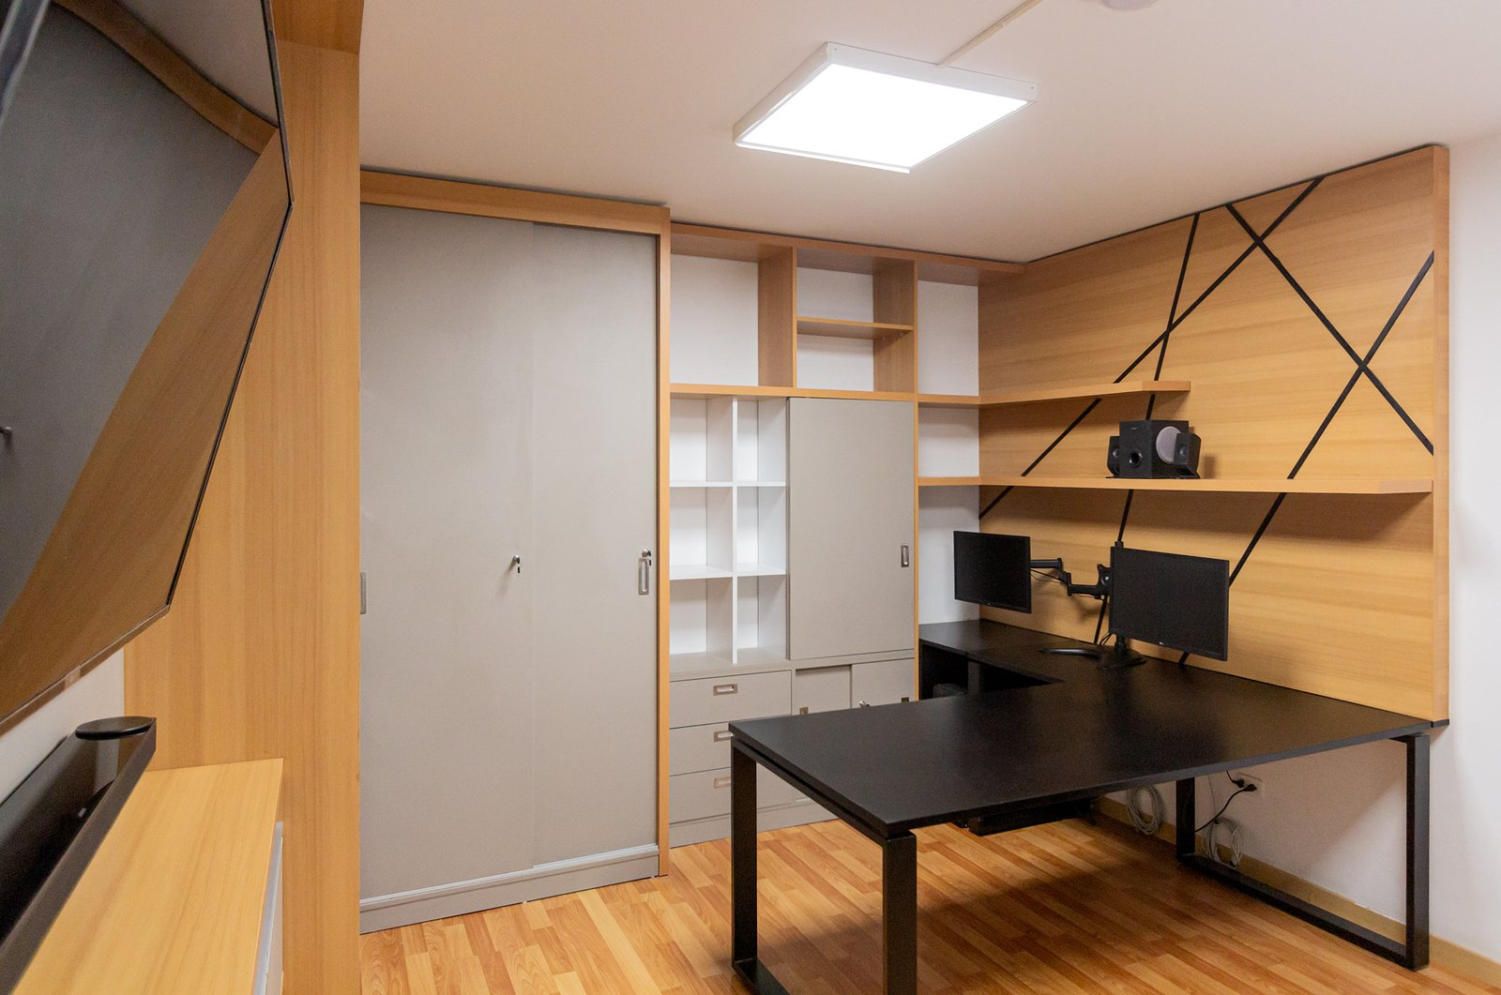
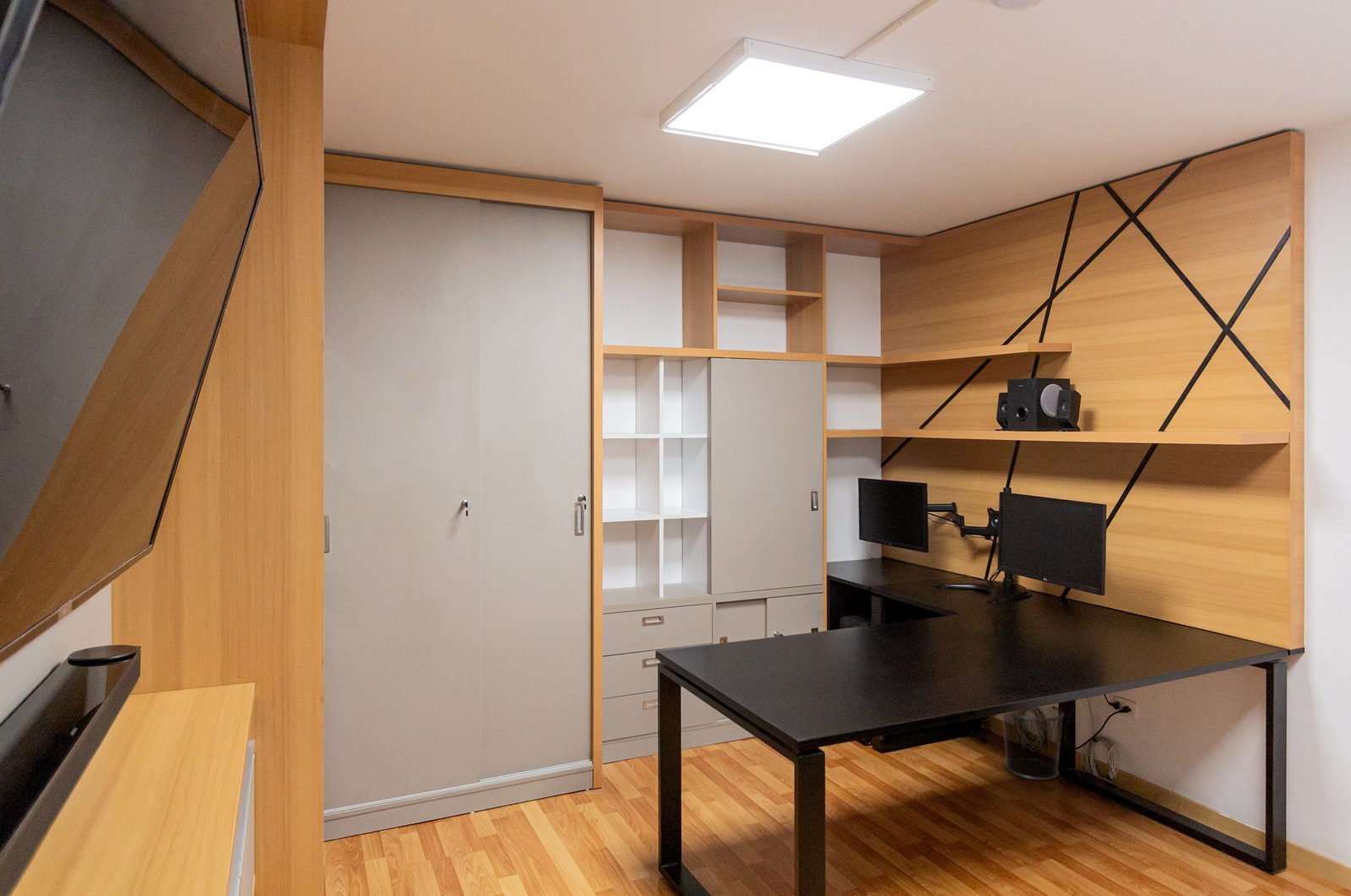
+ waste bin [1001,705,1065,781]
